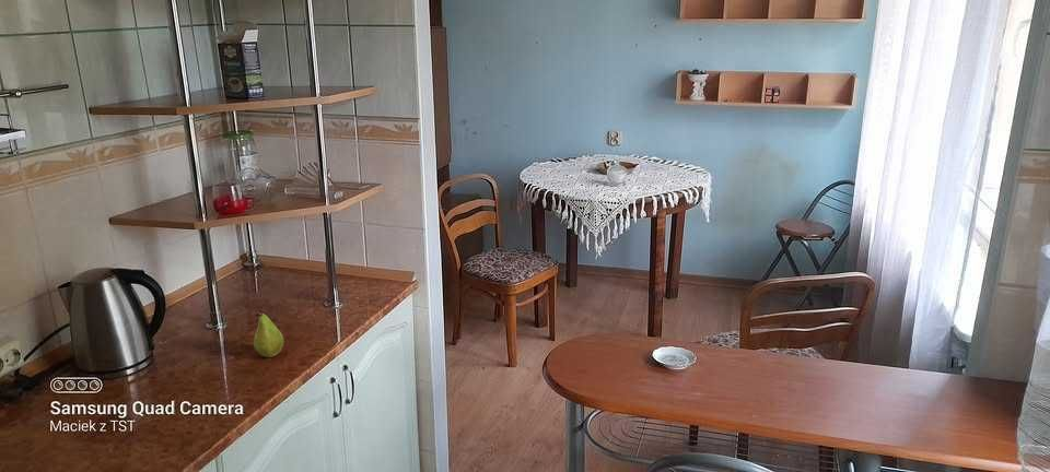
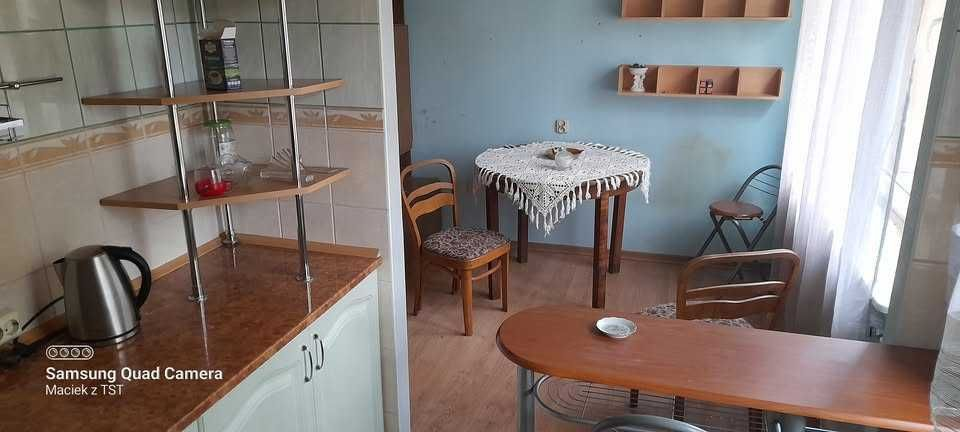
- fruit [253,309,285,358]
